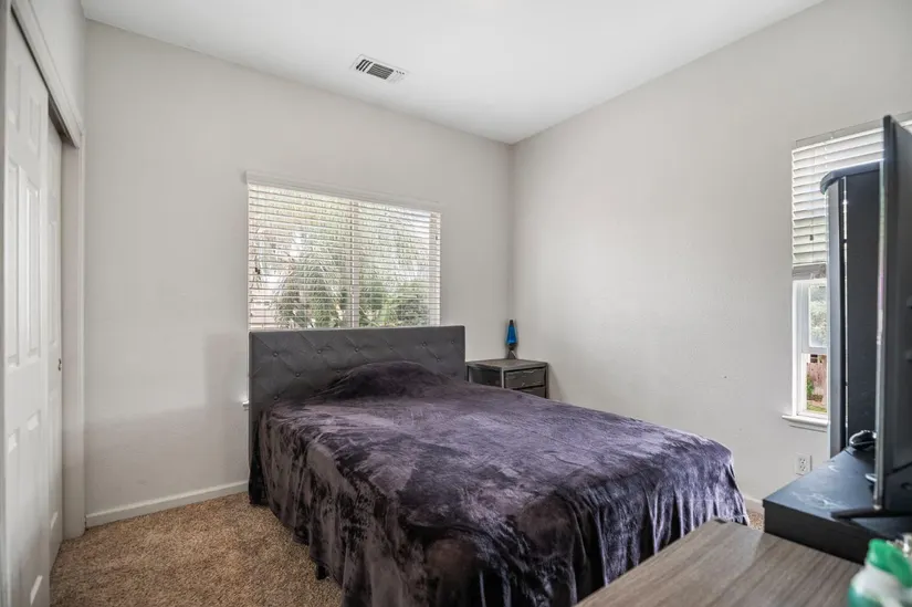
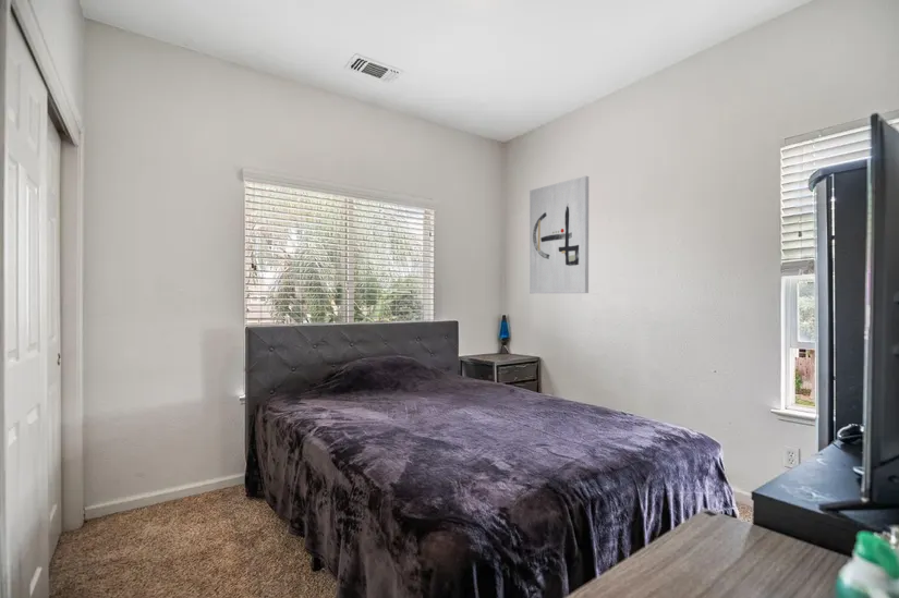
+ wall art [529,175,590,294]
